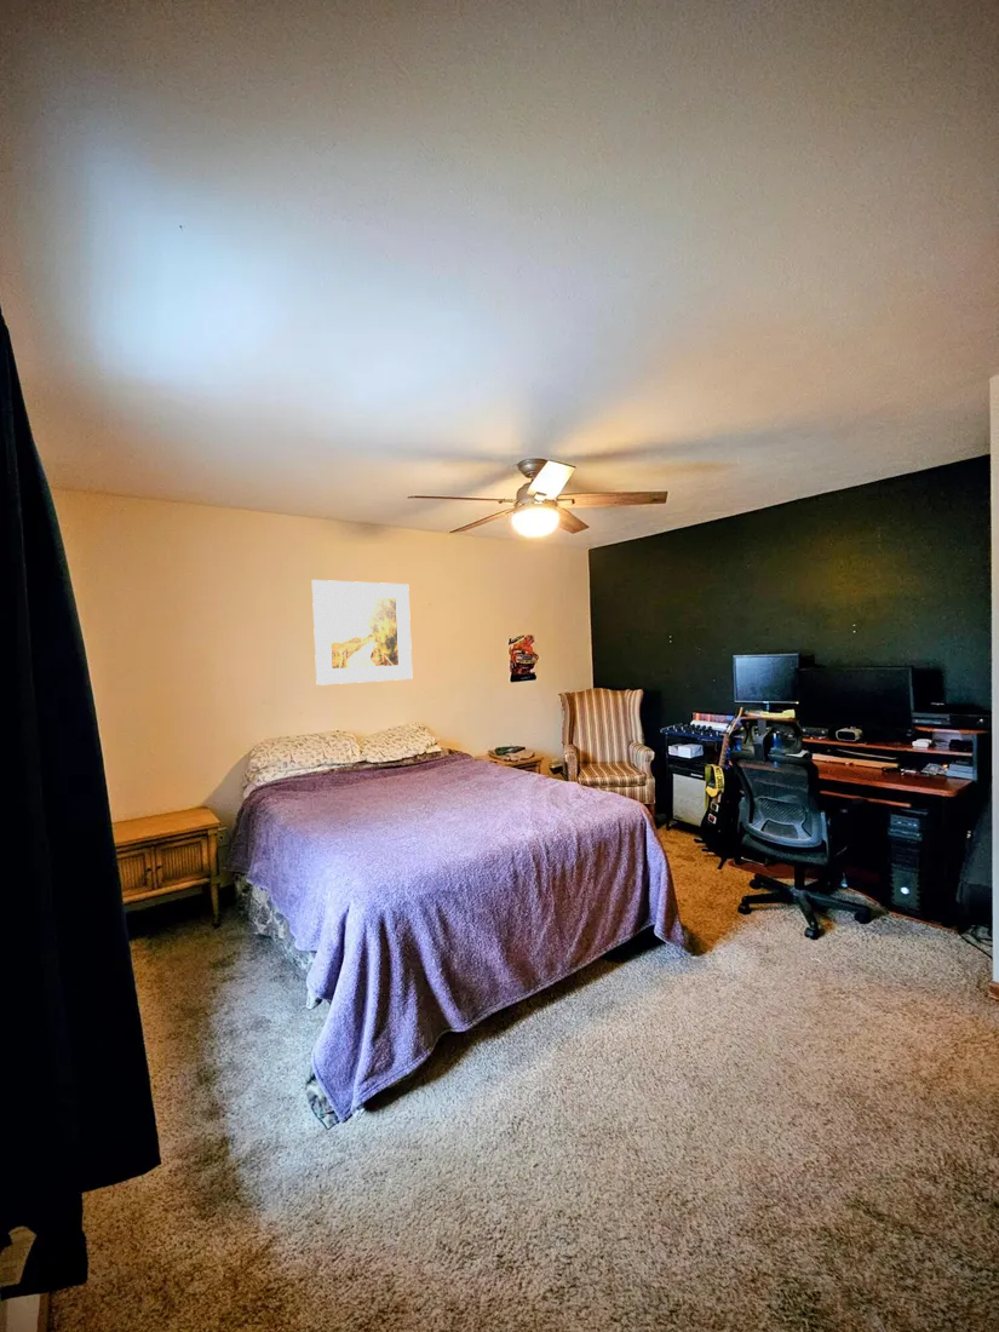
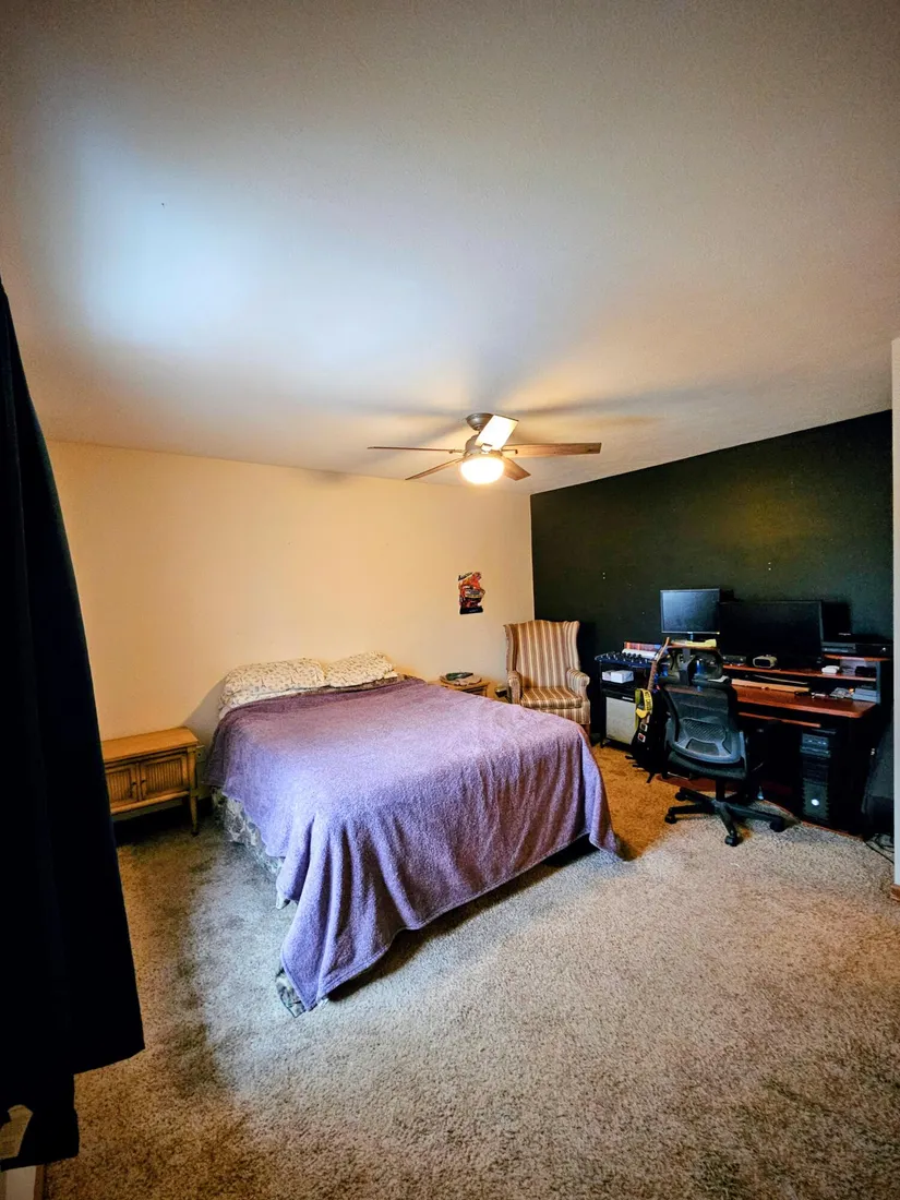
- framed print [311,579,413,687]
